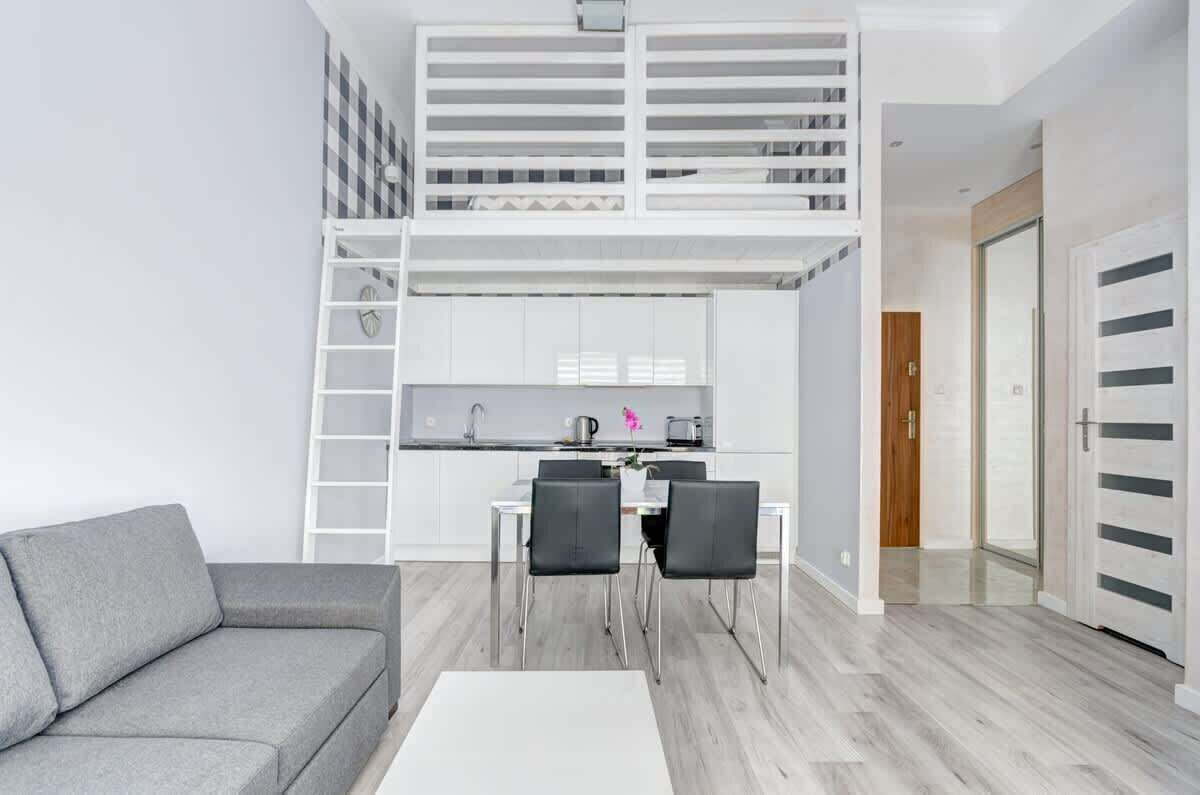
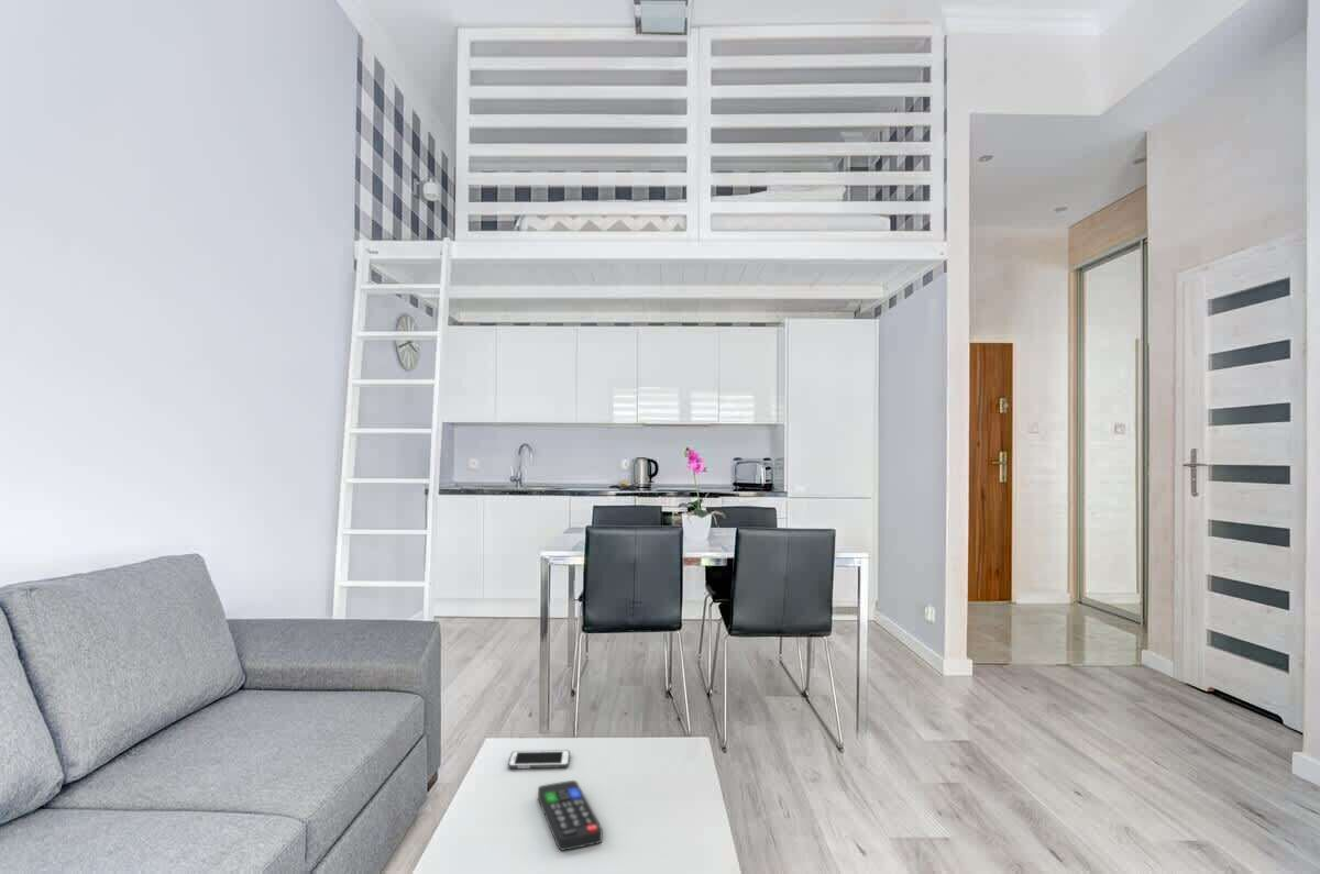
+ remote control [537,779,604,852]
+ cell phone [507,749,571,770]
